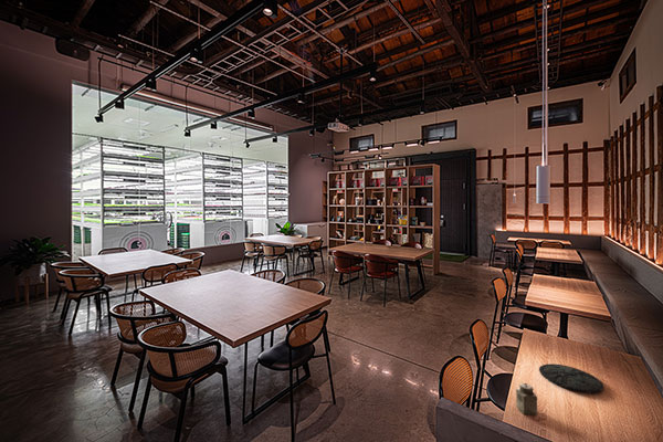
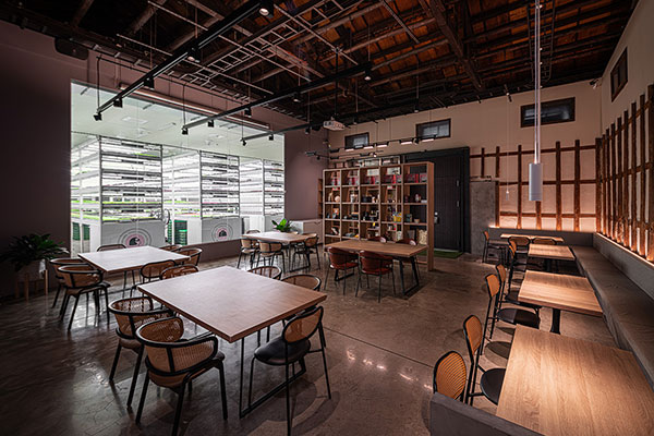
- salt shaker [515,382,538,417]
- plate [538,362,604,393]
